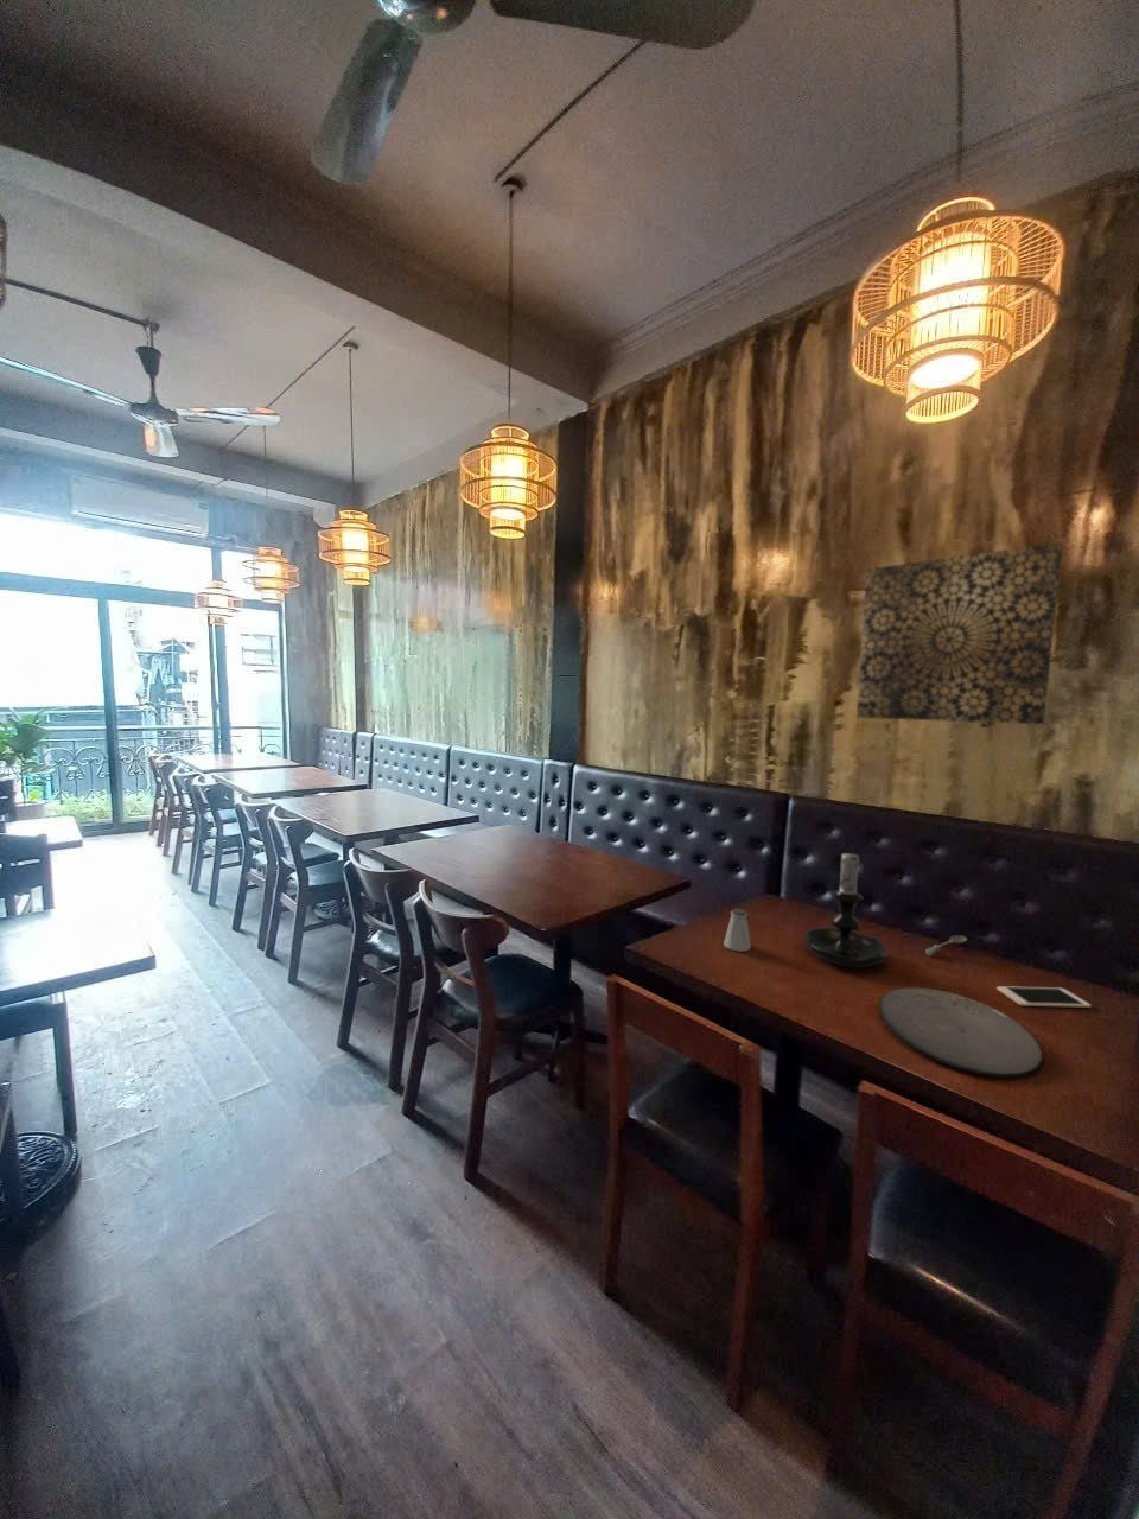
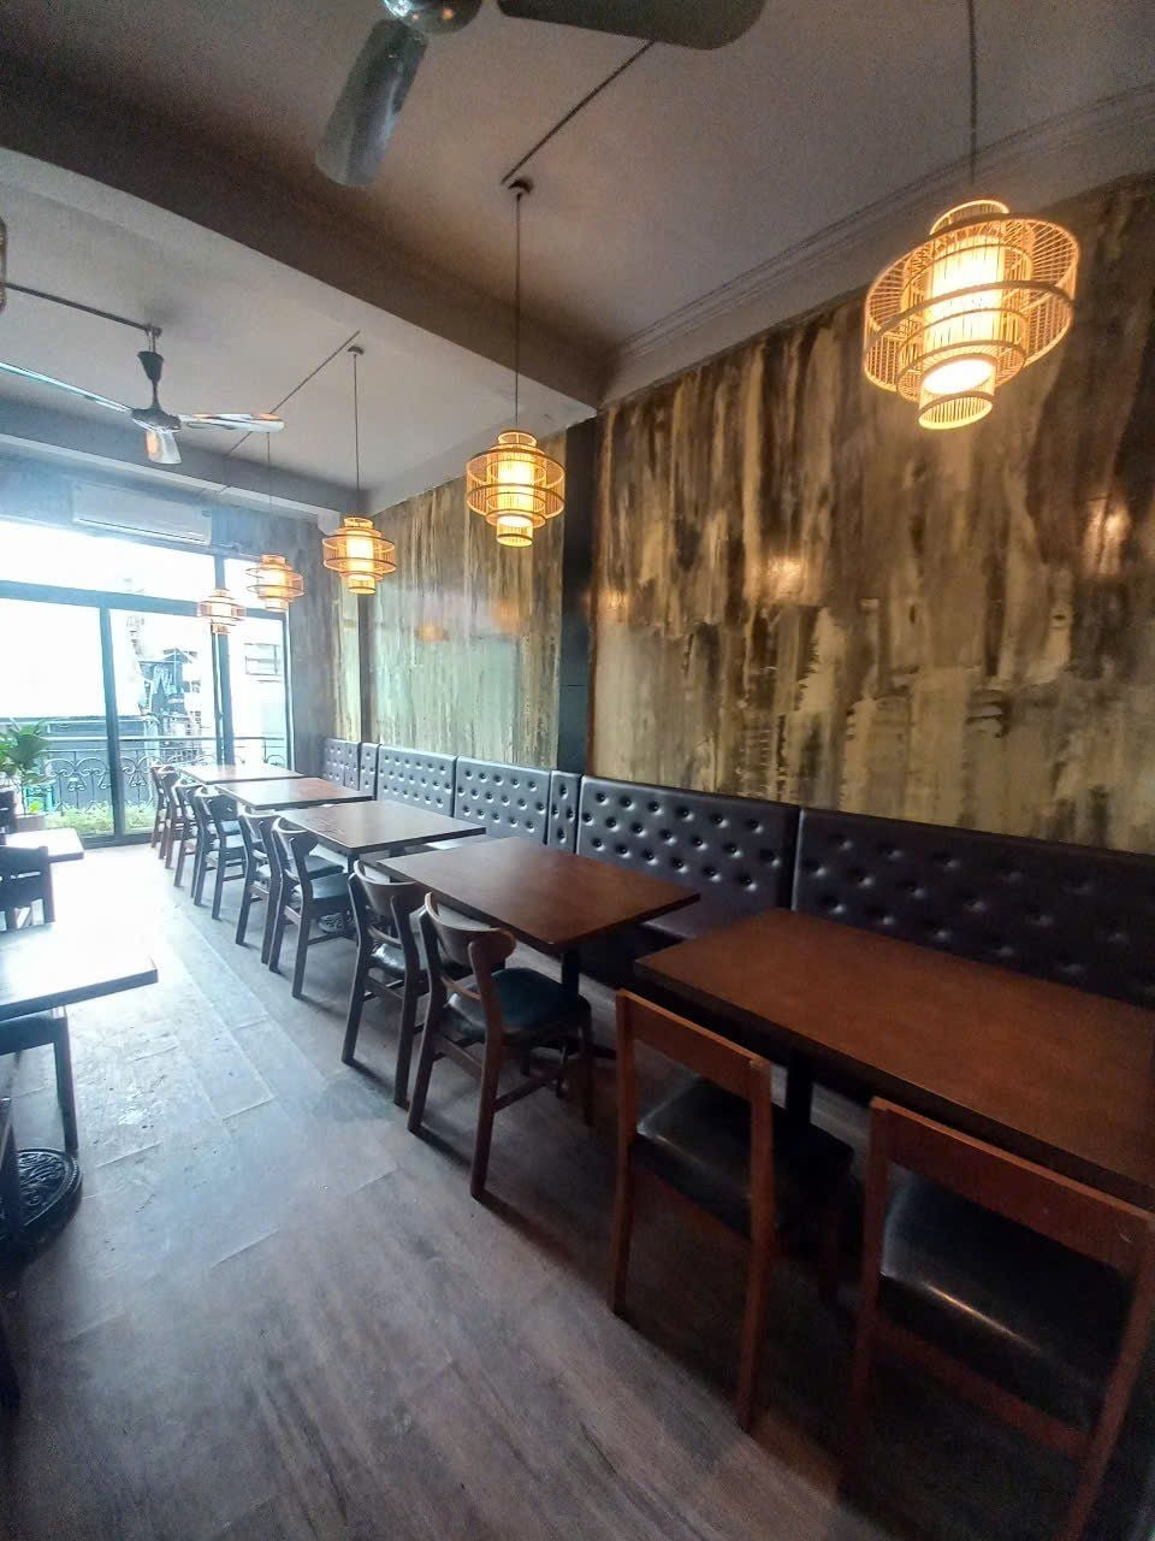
- wall art [855,541,1065,725]
- soupspoon [925,934,968,958]
- cell phone [995,986,1092,1008]
- saltshaker [723,908,753,953]
- plate [878,987,1044,1079]
- candle holder [803,846,890,969]
